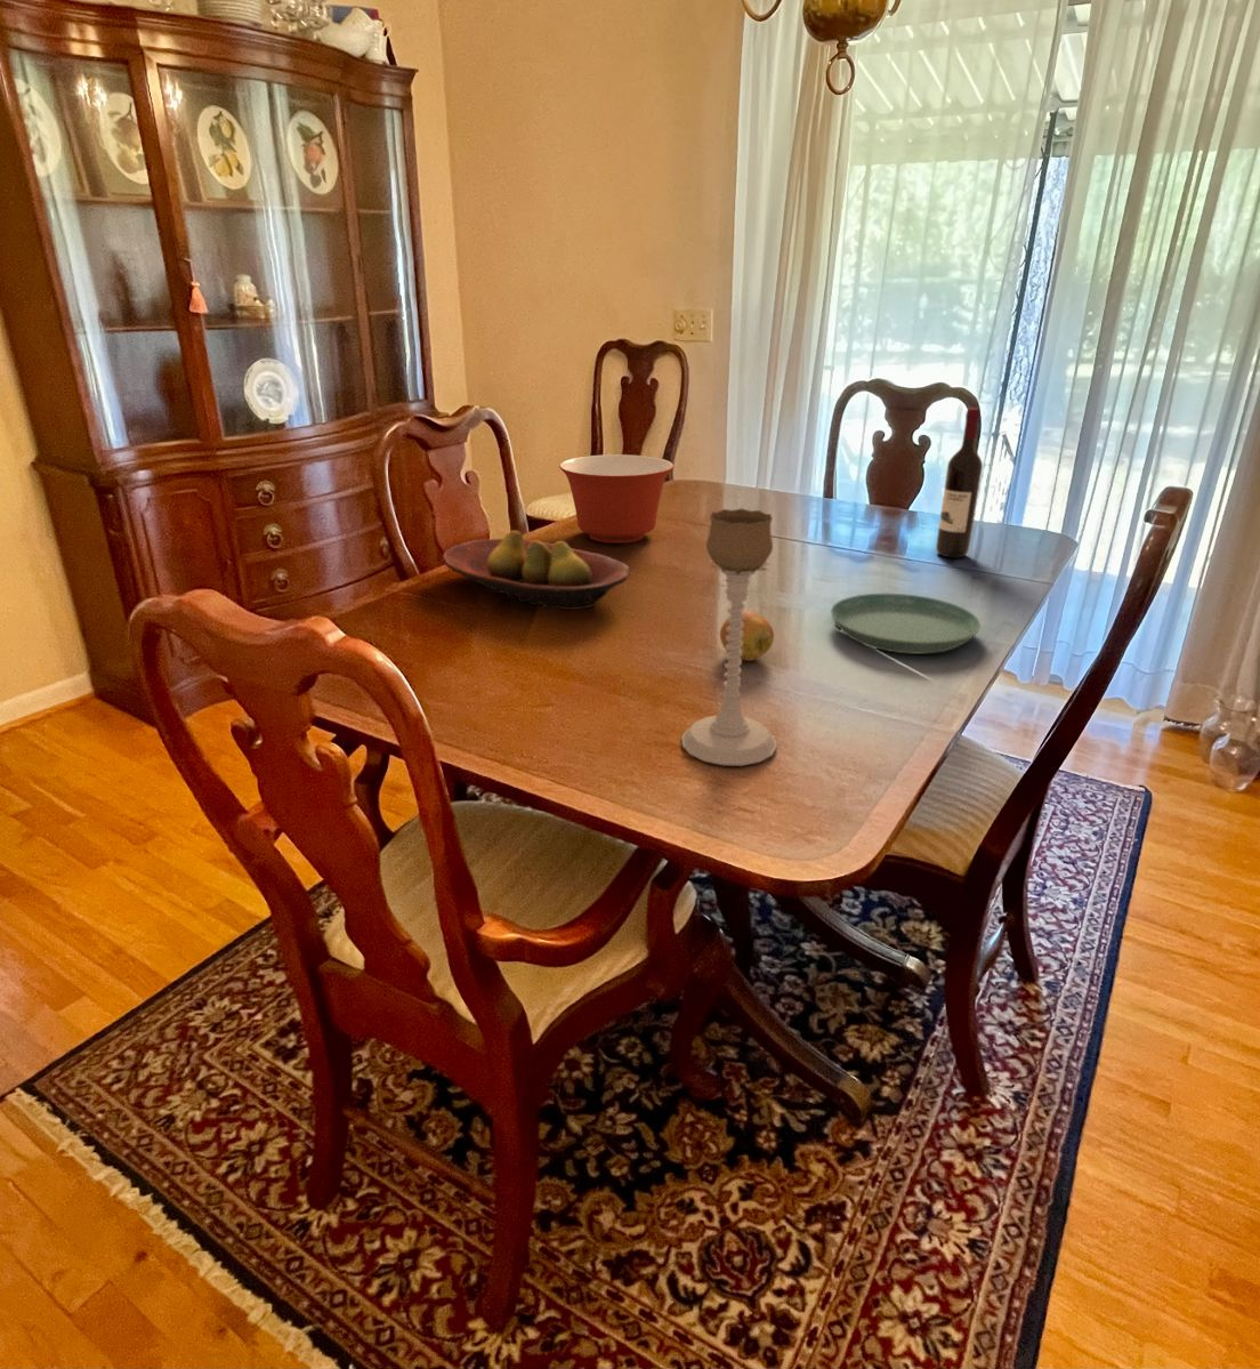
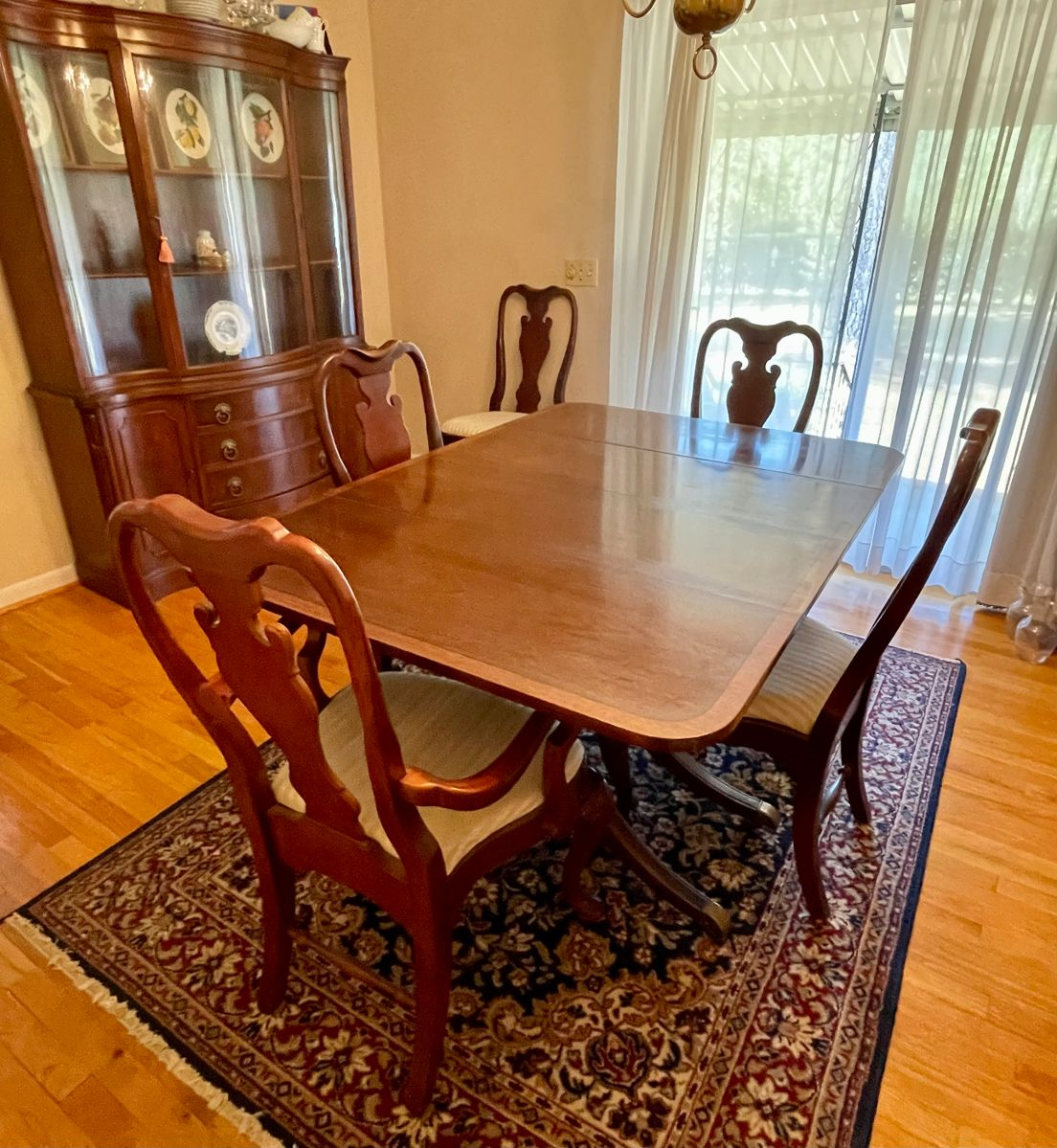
- saucer [830,593,981,656]
- mixing bowl [558,453,675,545]
- apple [719,608,775,662]
- candle holder [681,507,778,767]
- fruit bowl [442,528,631,611]
- wine bottle [935,407,983,558]
